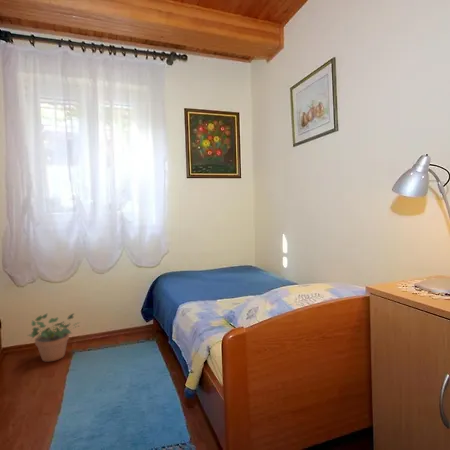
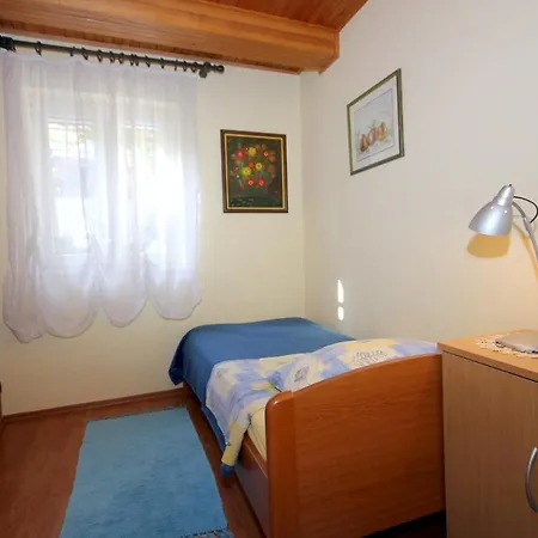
- potted plant [26,312,82,363]
